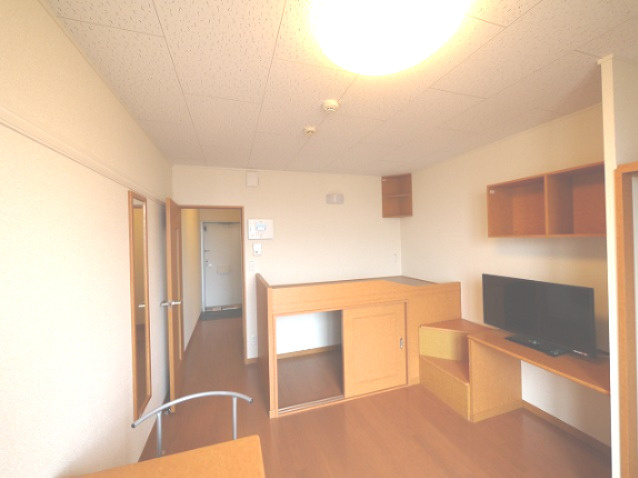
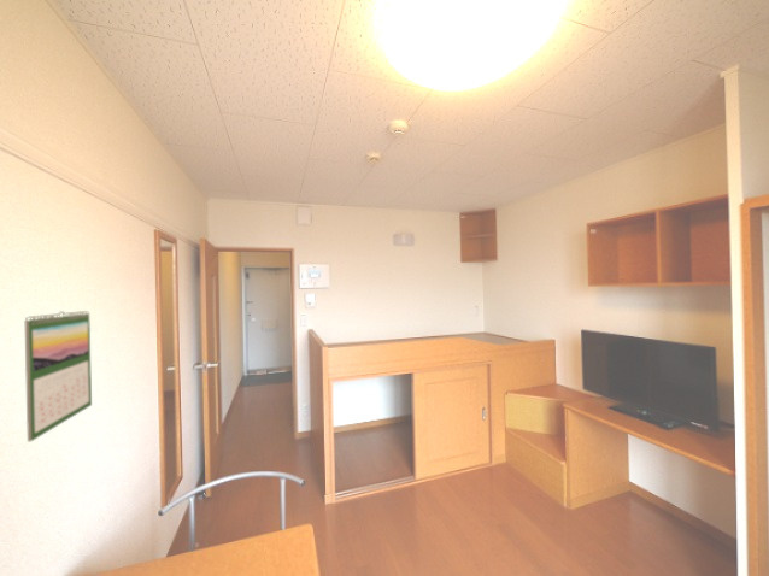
+ calendar [23,310,93,443]
